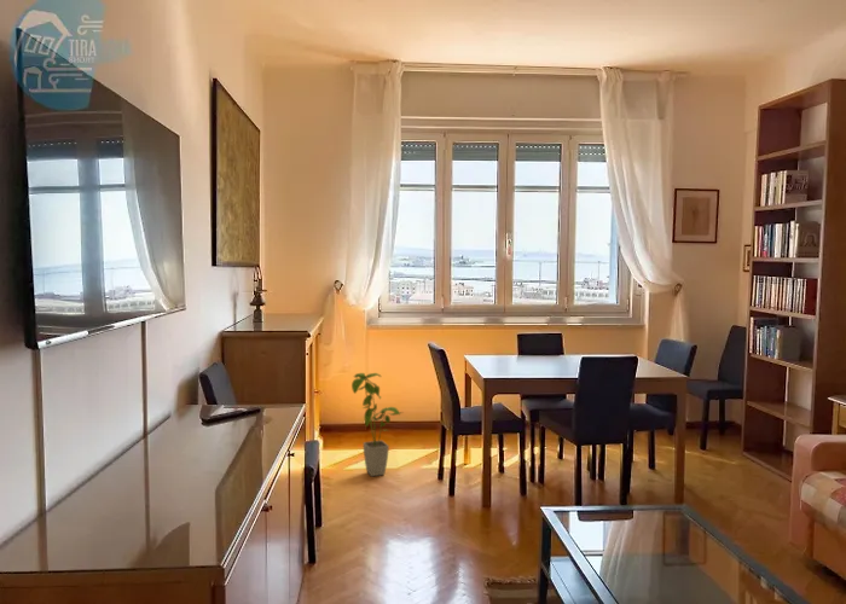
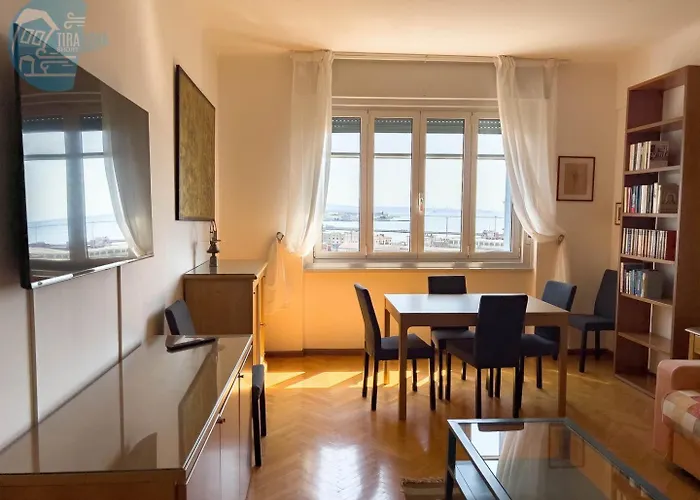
- house plant [350,372,405,477]
